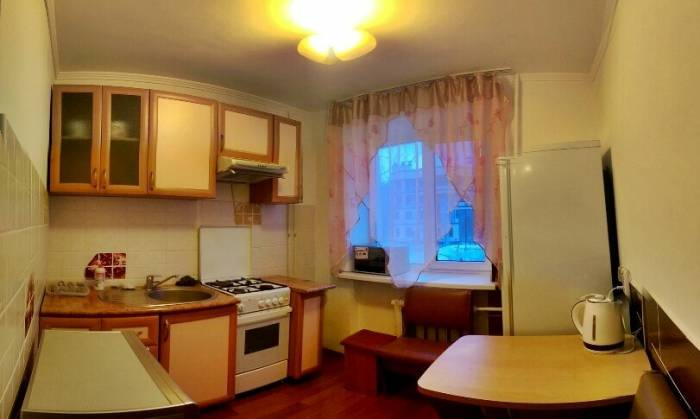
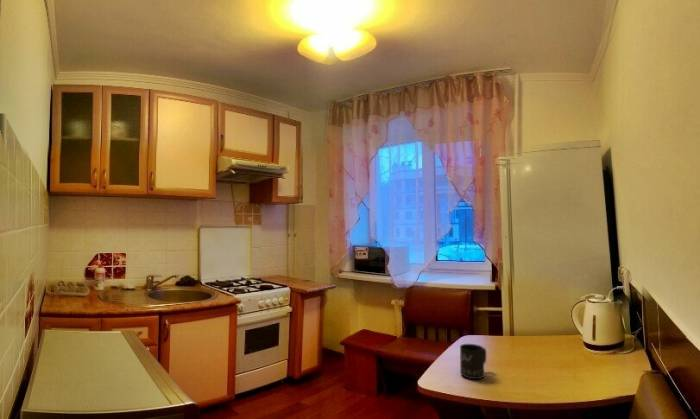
+ mug [459,343,487,380]
